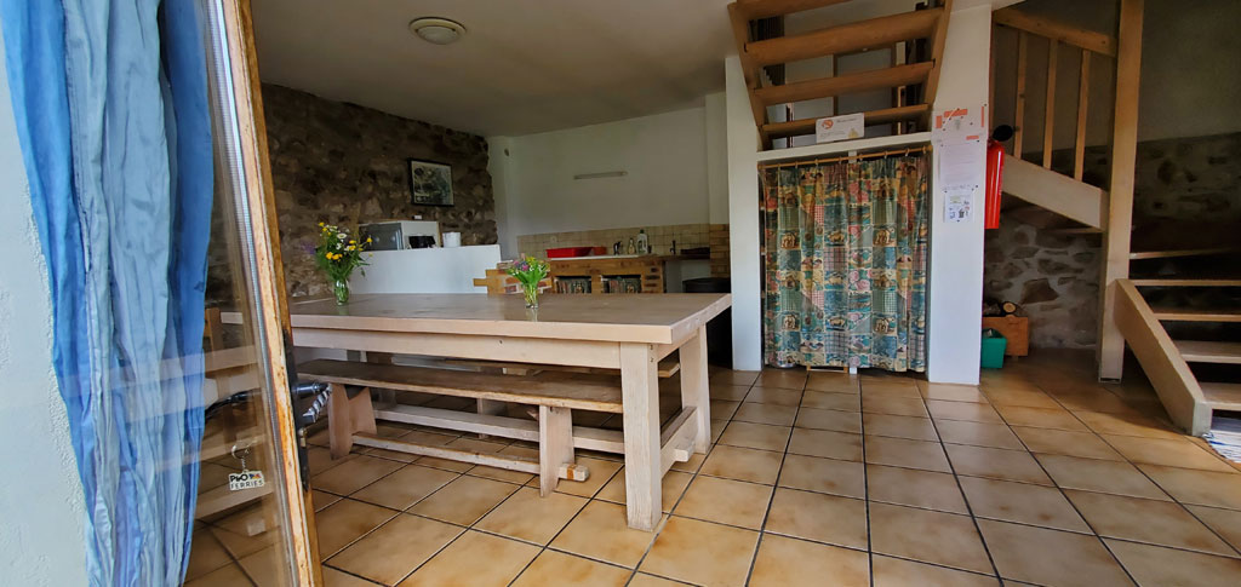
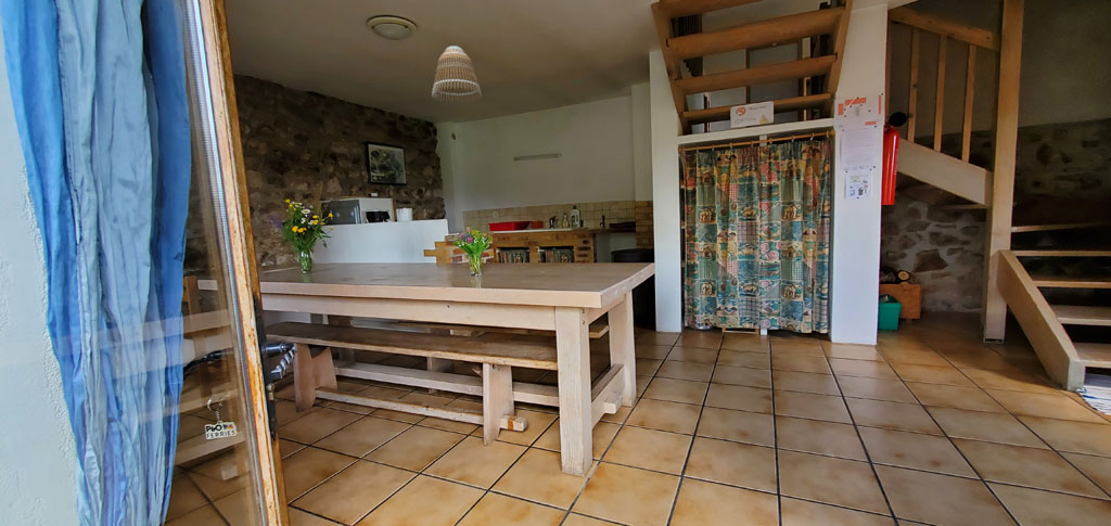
+ lamp shade [431,46,483,104]
